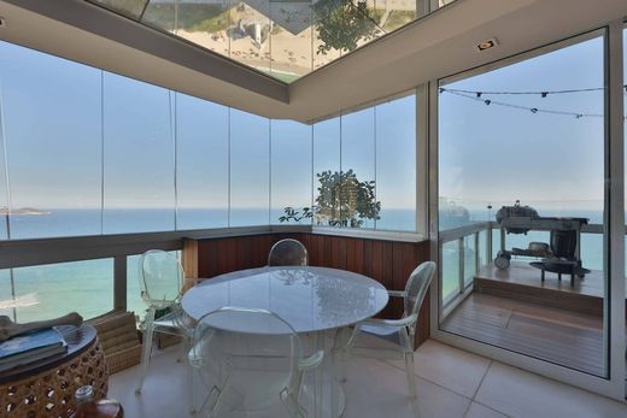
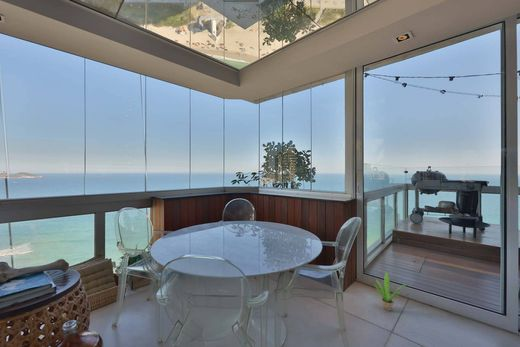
+ potted plant [373,271,408,312]
